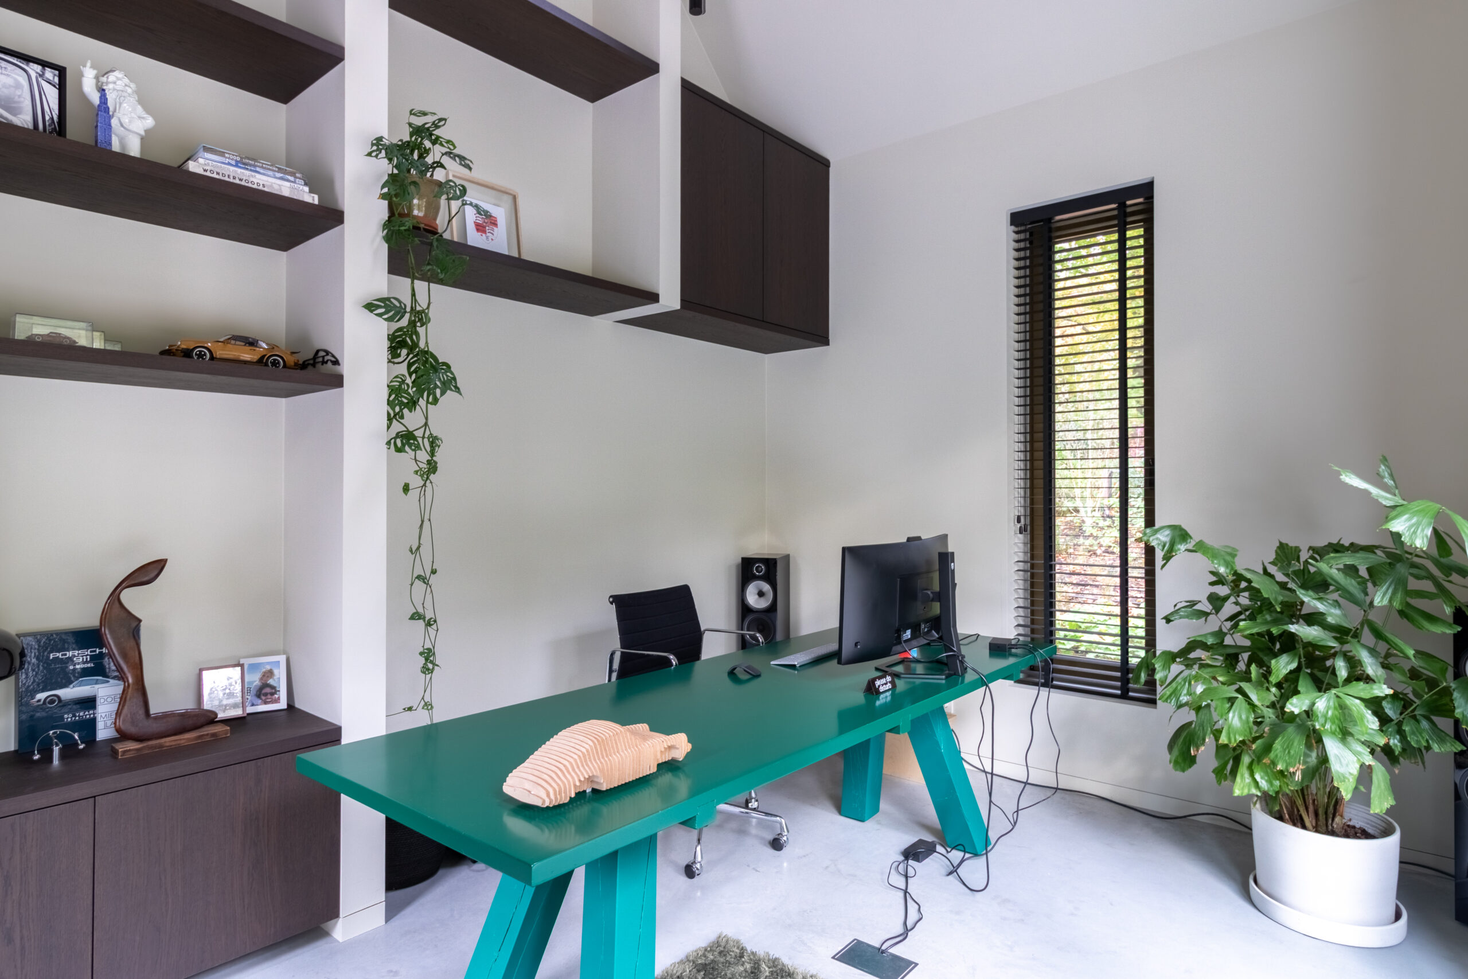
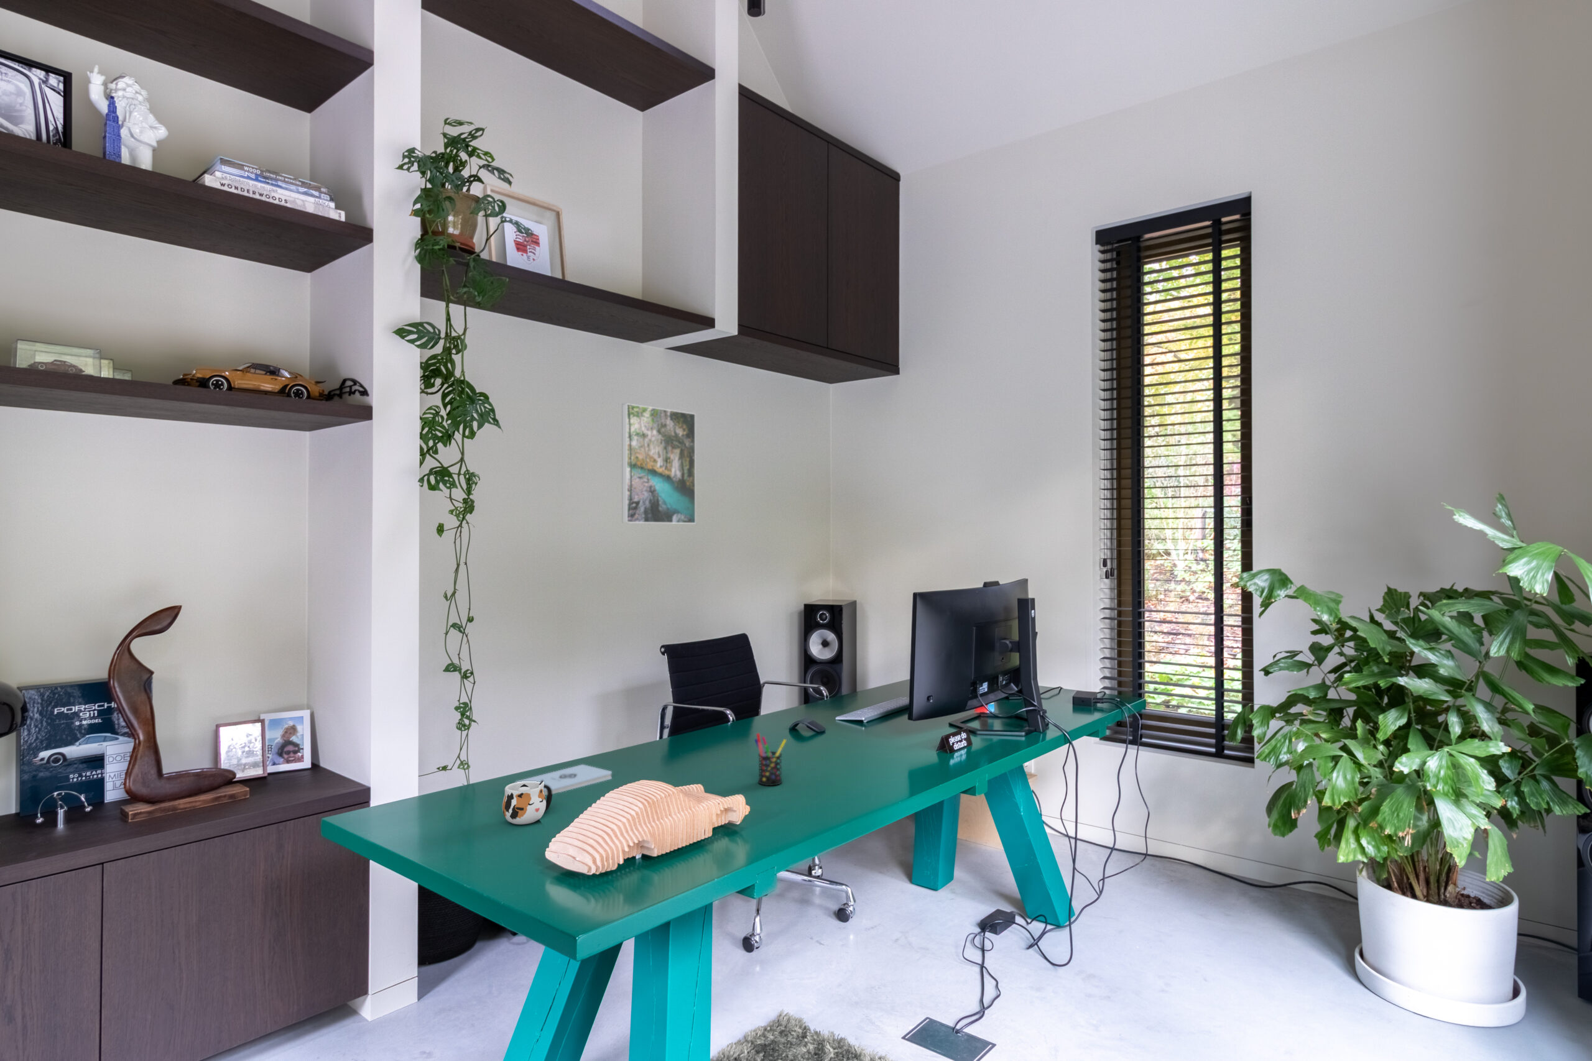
+ pen holder [753,733,787,786]
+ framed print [621,403,696,525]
+ notepad [514,764,612,796]
+ mug [502,779,553,825]
